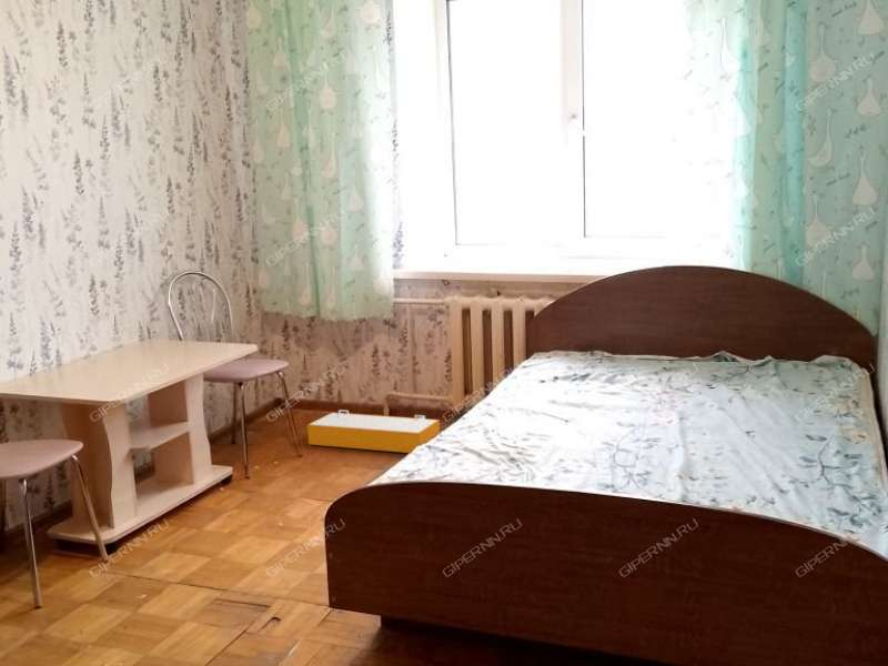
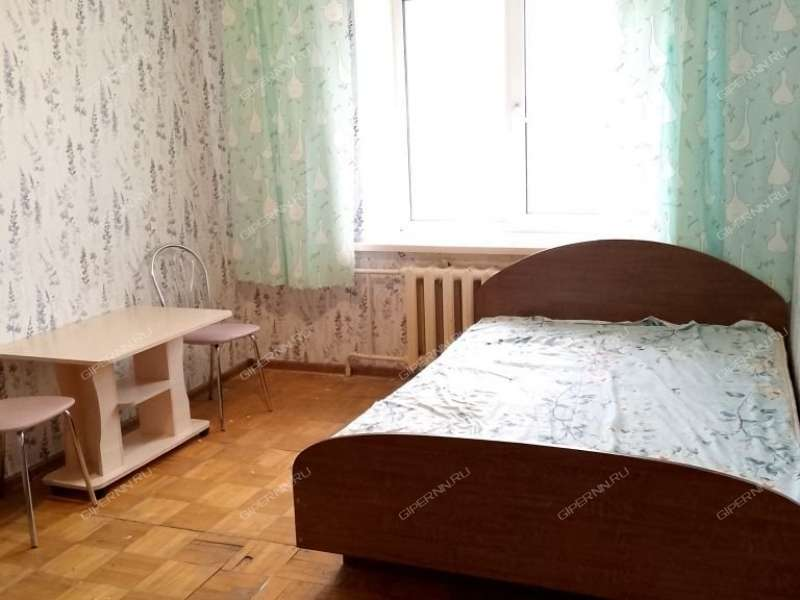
- storage bin [306,408,441,454]
